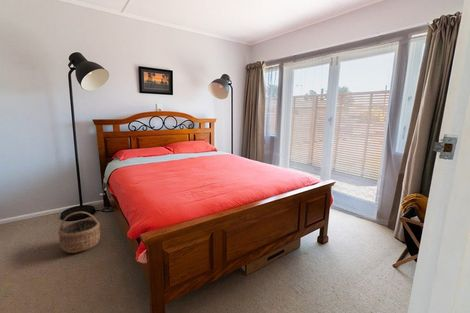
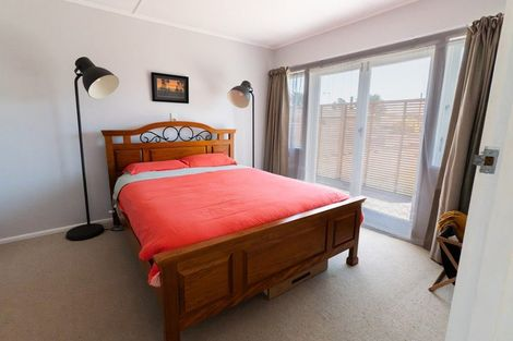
- wicker basket [57,211,101,254]
